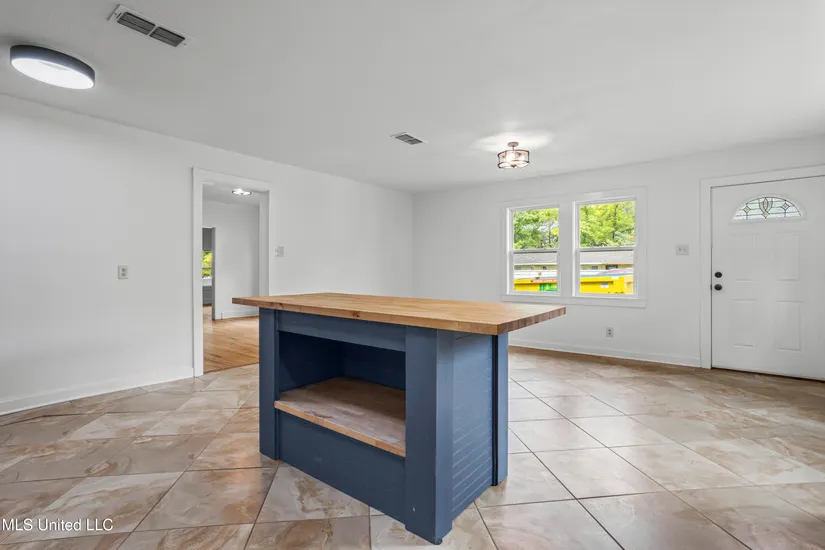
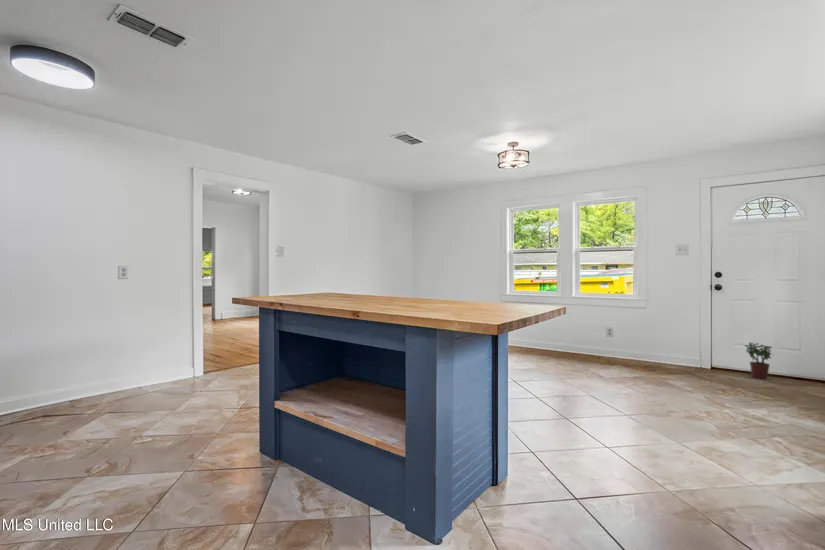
+ potted plant [744,341,774,380]
